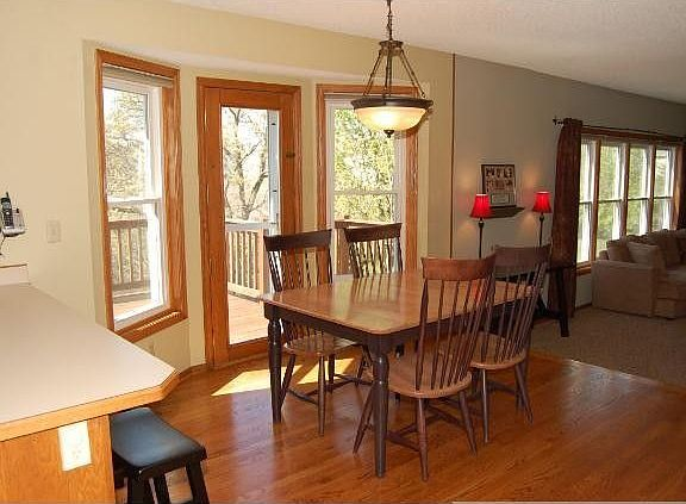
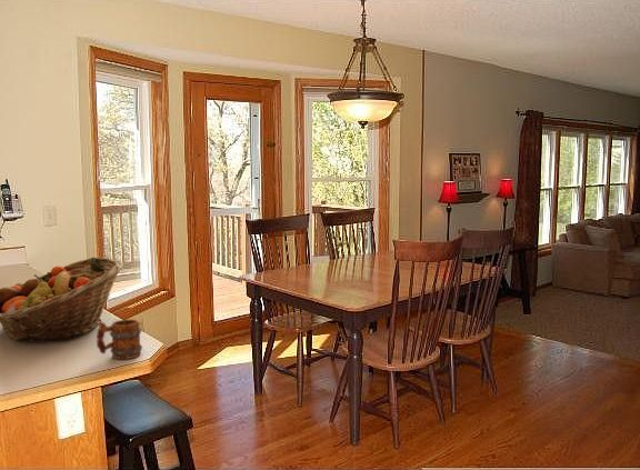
+ mug [96,318,143,360]
+ fruit basket [0,257,124,342]
